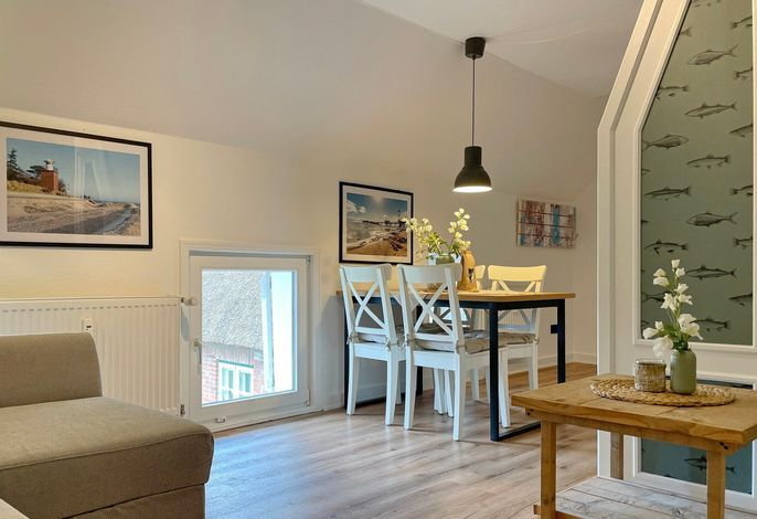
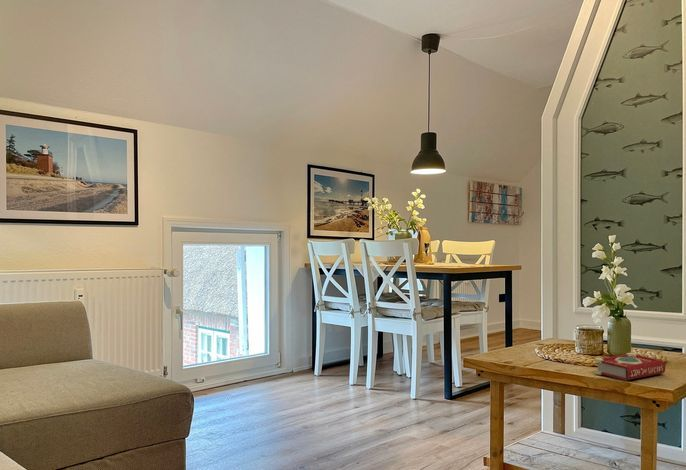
+ book [593,352,666,382]
